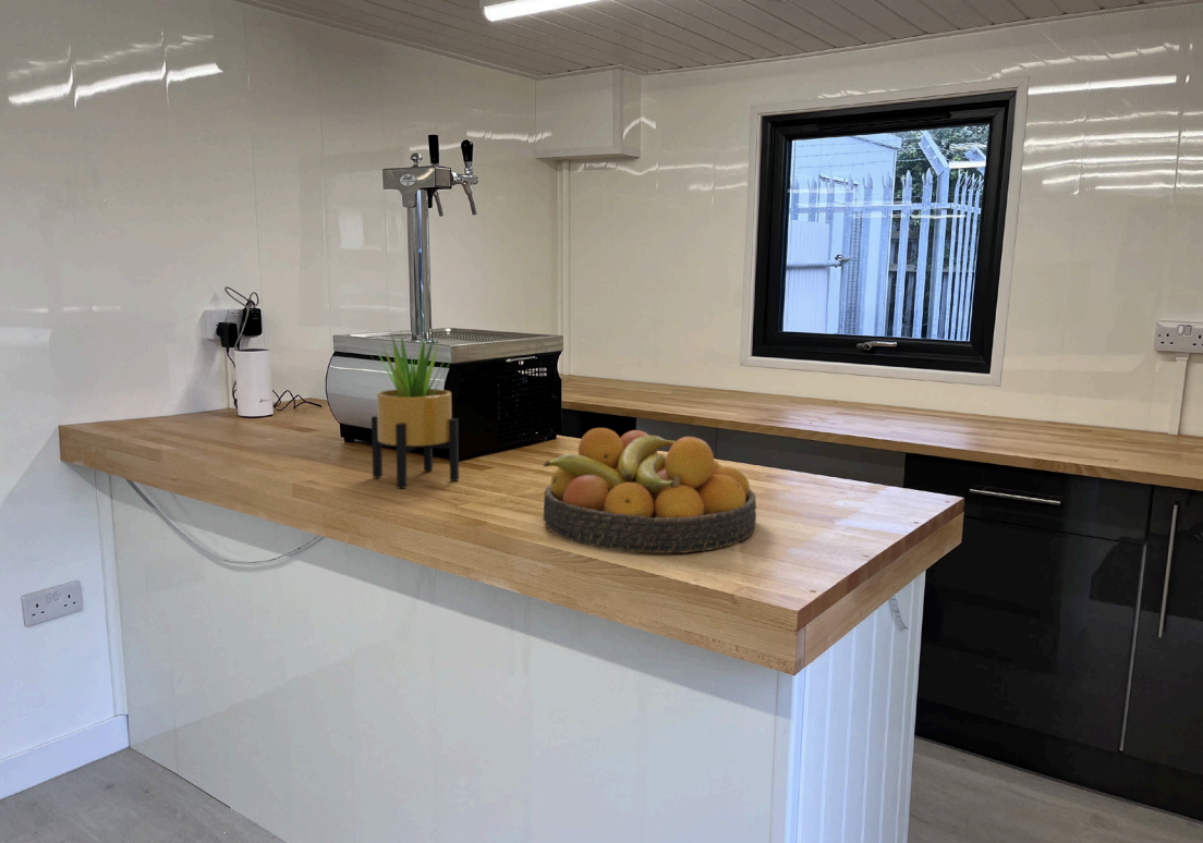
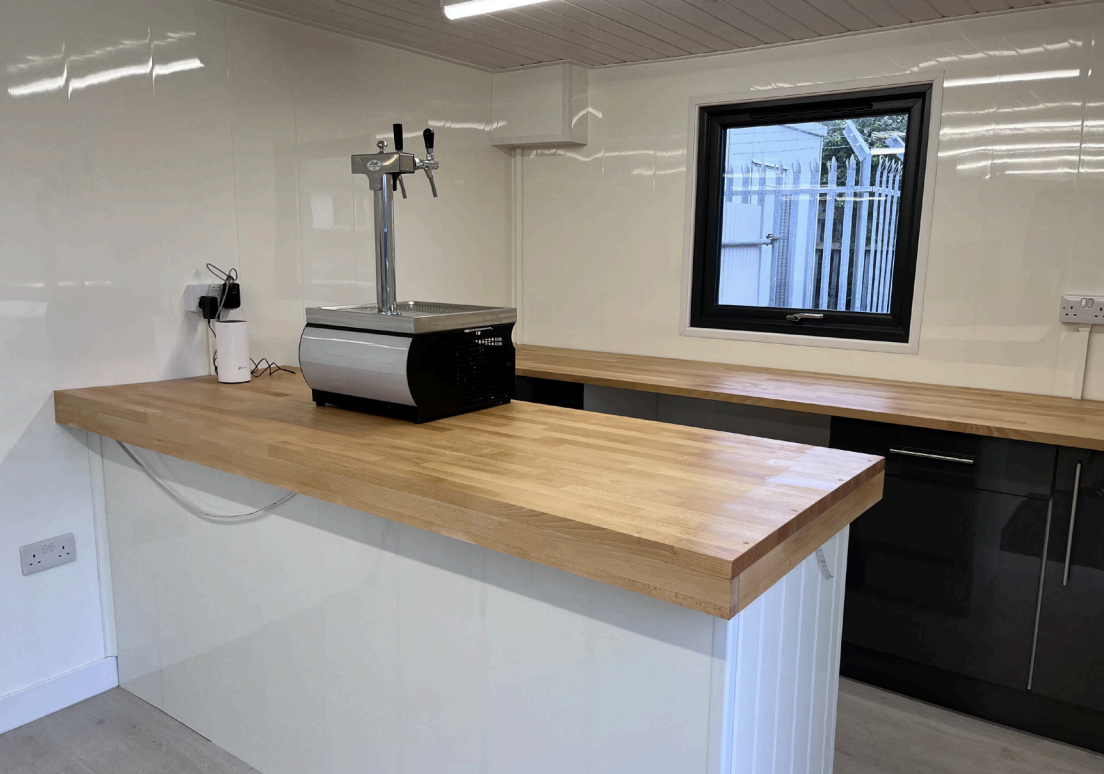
- fruit bowl [542,427,757,554]
- potted plant [369,330,460,490]
